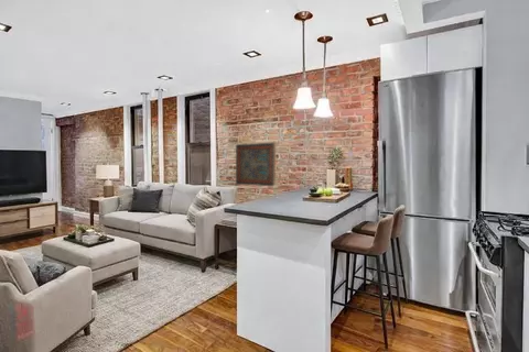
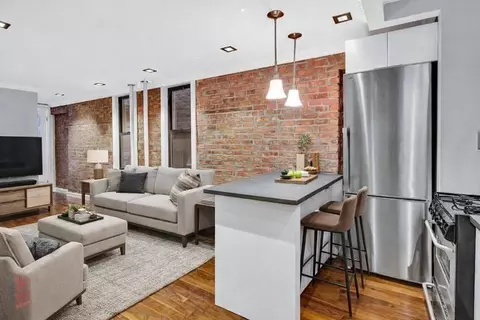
- relief panel [235,141,277,187]
